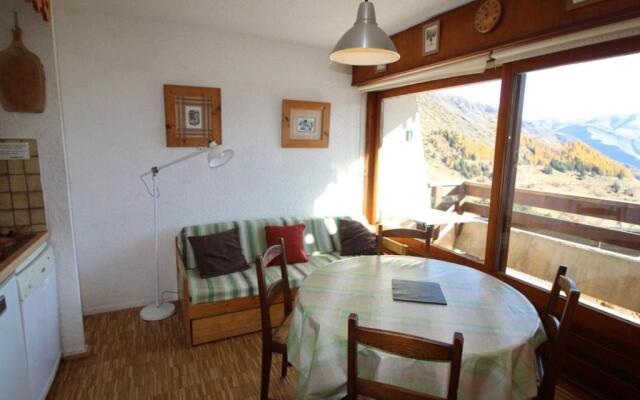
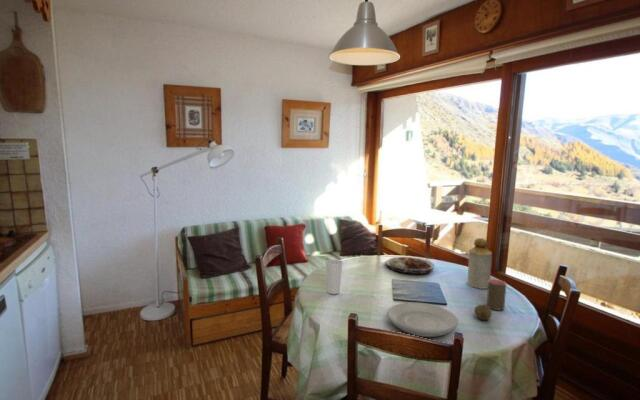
+ plate [385,256,435,275]
+ cup [324,258,344,295]
+ fruit [473,303,493,321]
+ cup [486,278,507,311]
+ plate [386,301,459,338]
+ bottle [467,237,493,290]
